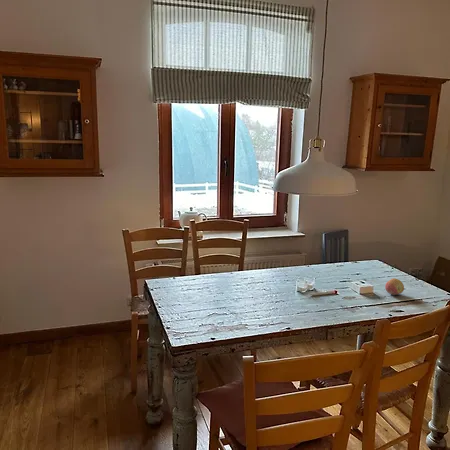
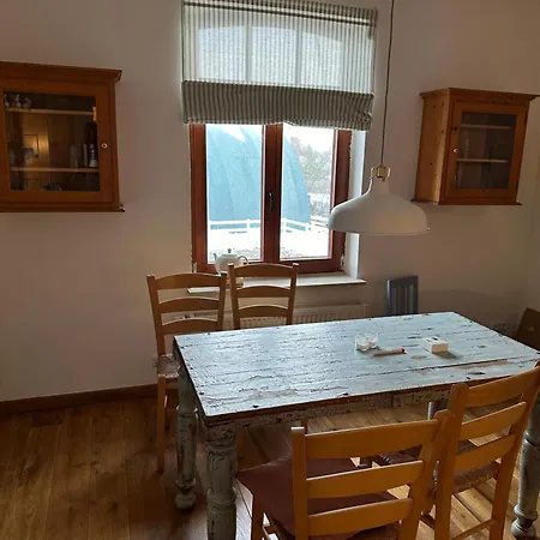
- fruit [384,277,405,296]
